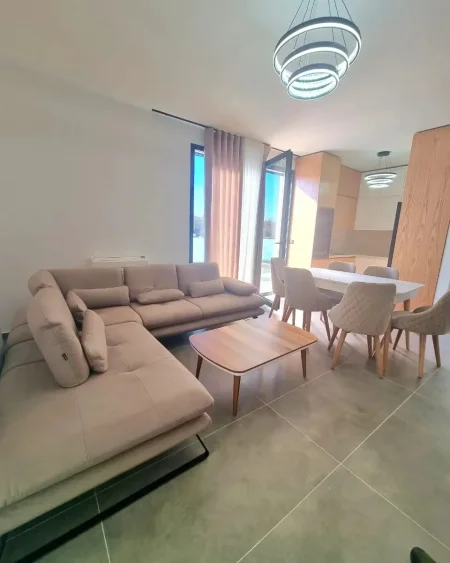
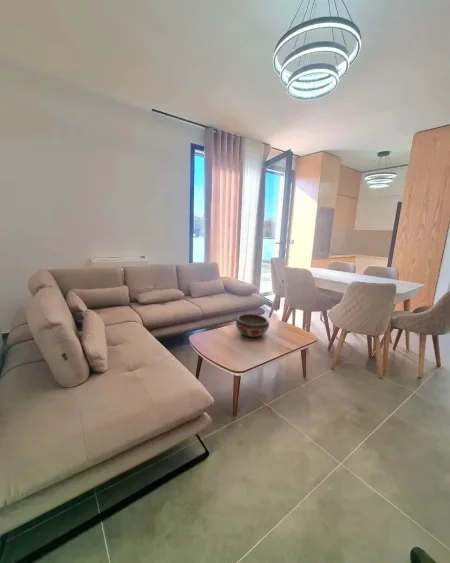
+ decorative bowl [235,313,270,338]
